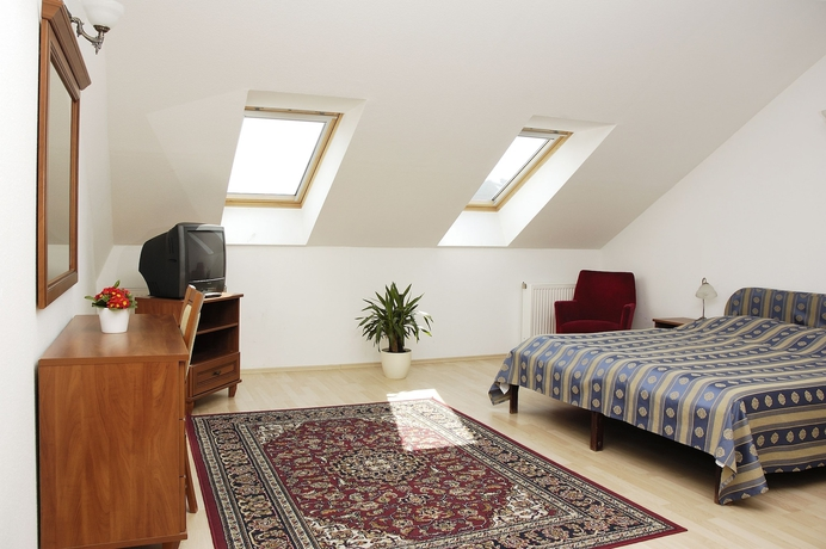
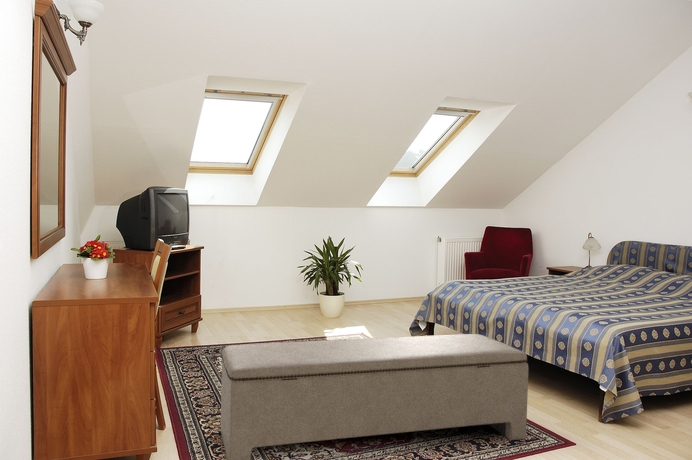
+ bench [220,333,529,460]
